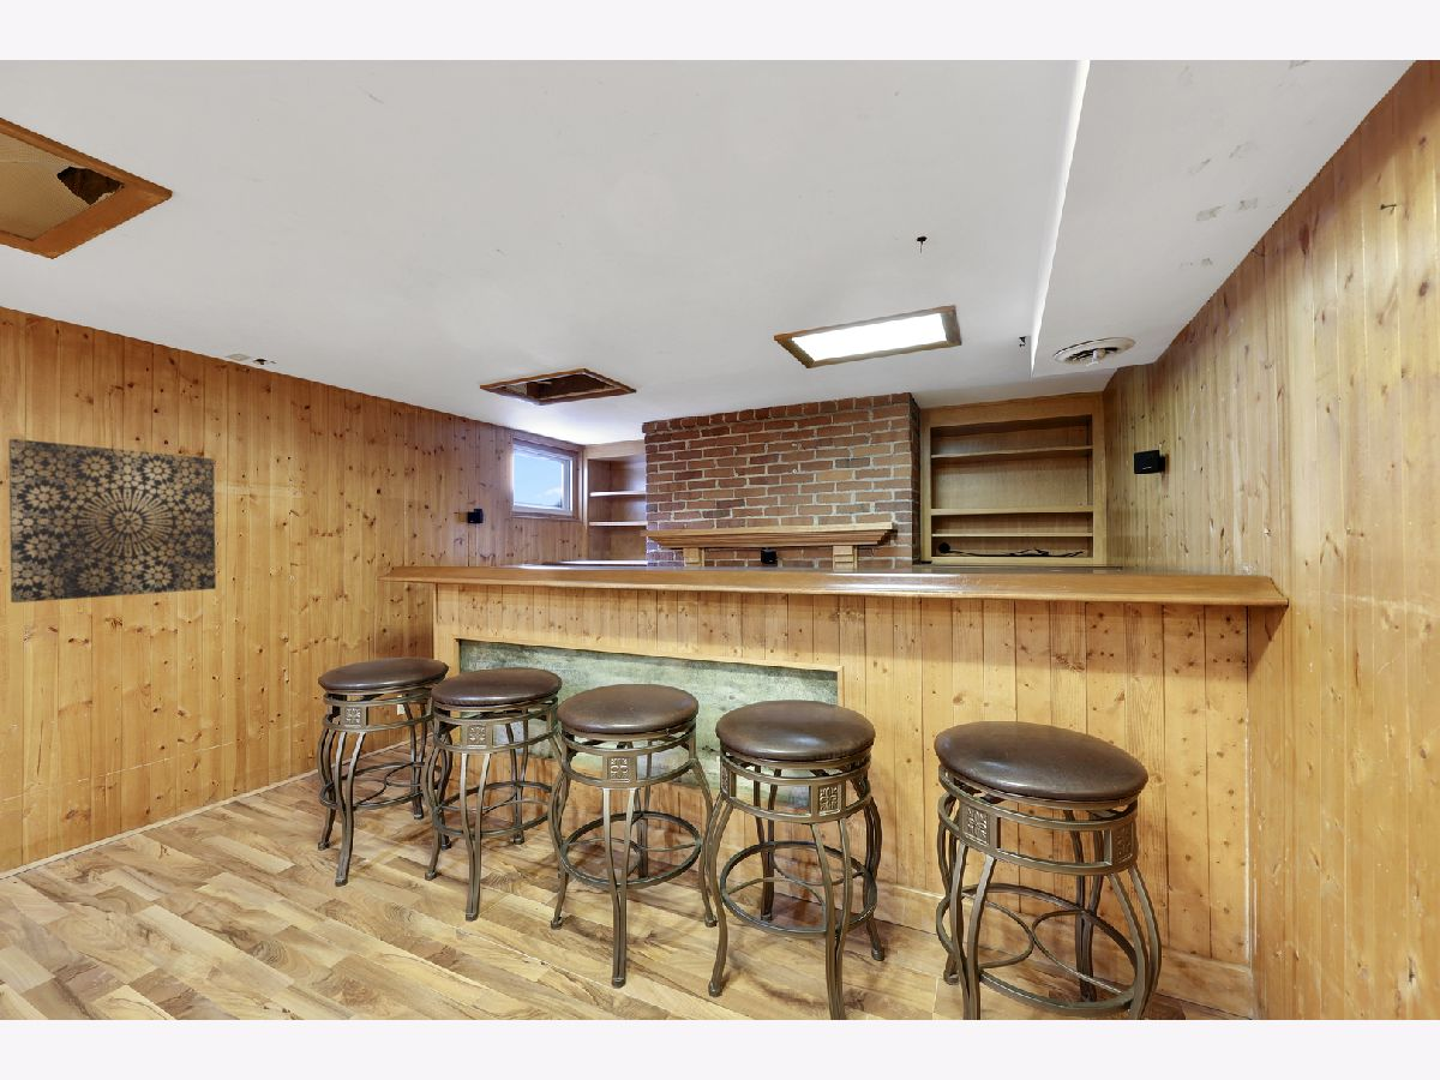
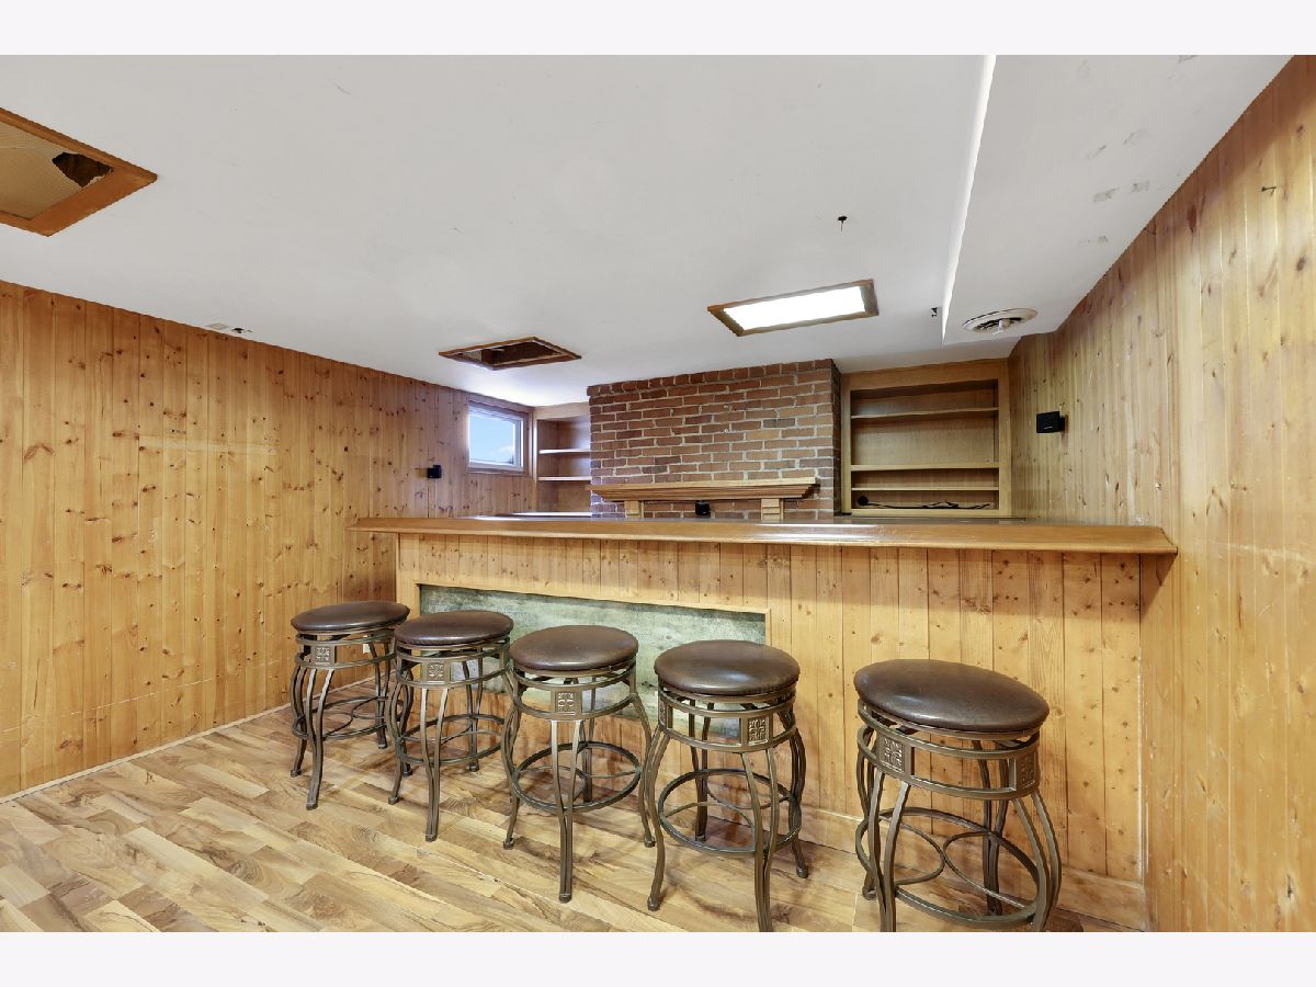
- wall art [7,438,217,604]
